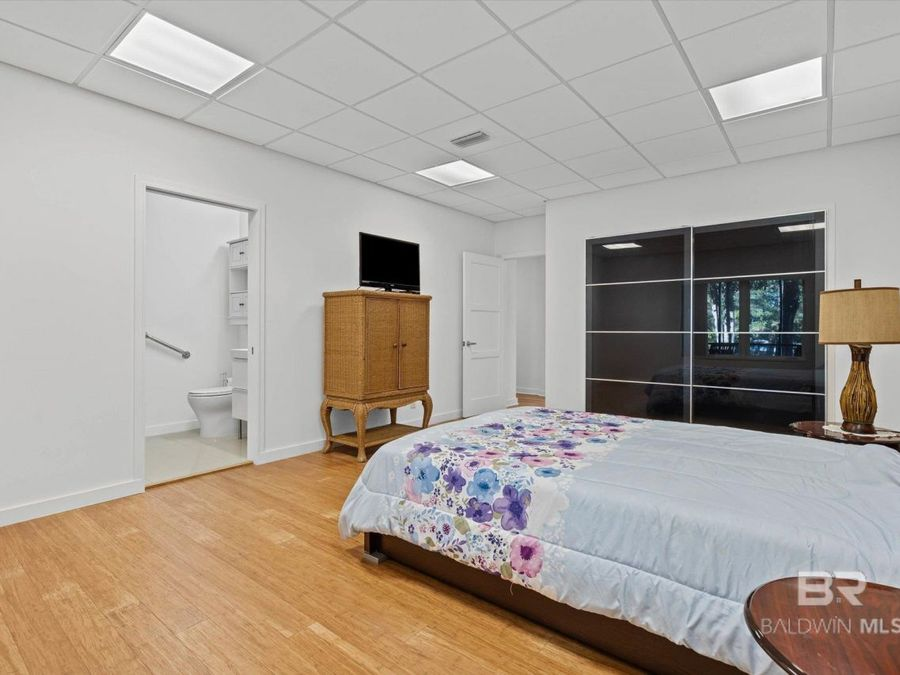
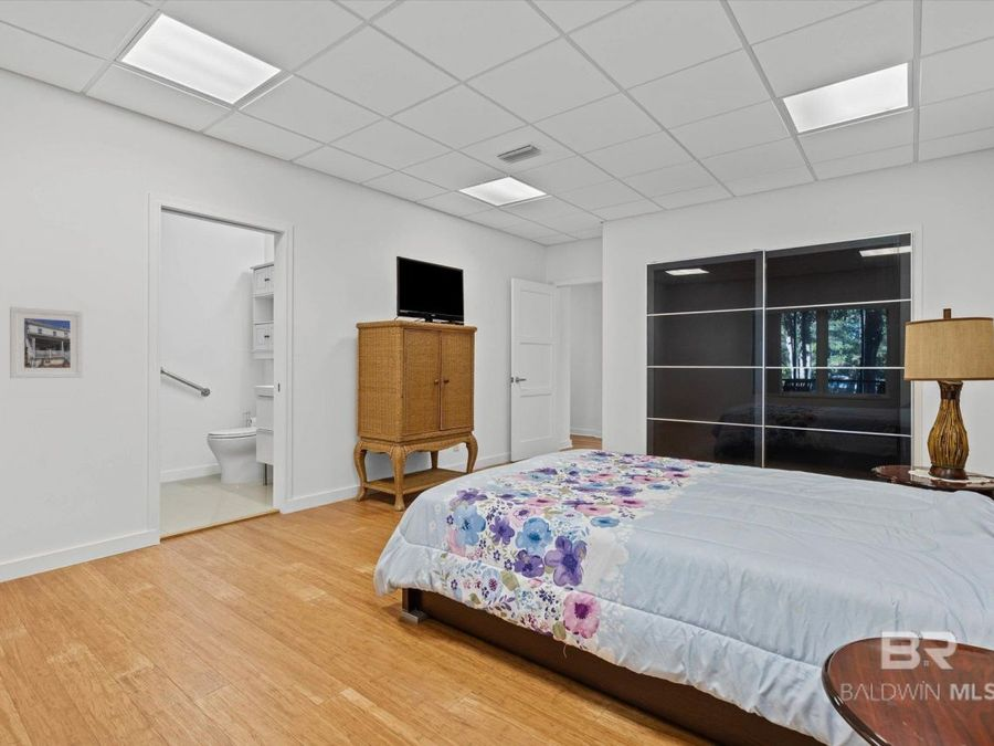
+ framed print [9,306,84,379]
